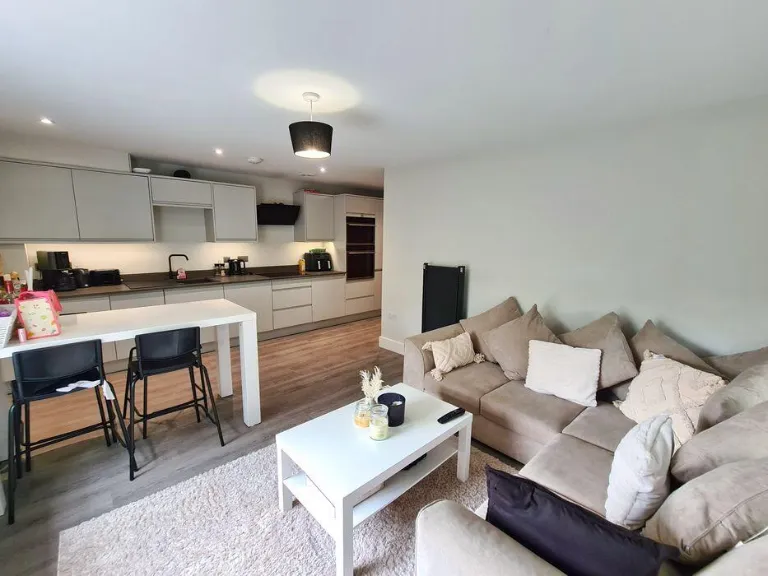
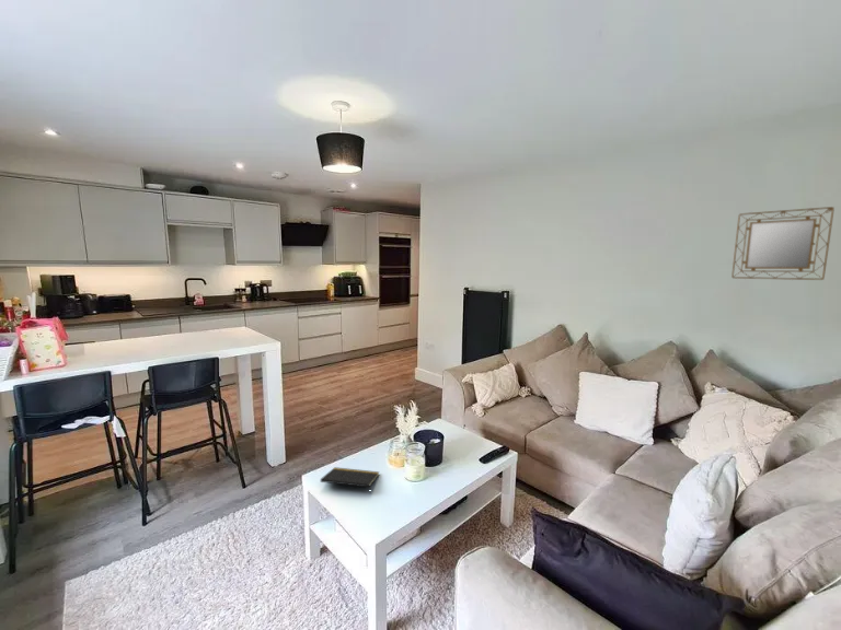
+ home mirror [730,206,836,281]
+ notepad [320,466,380,495]
